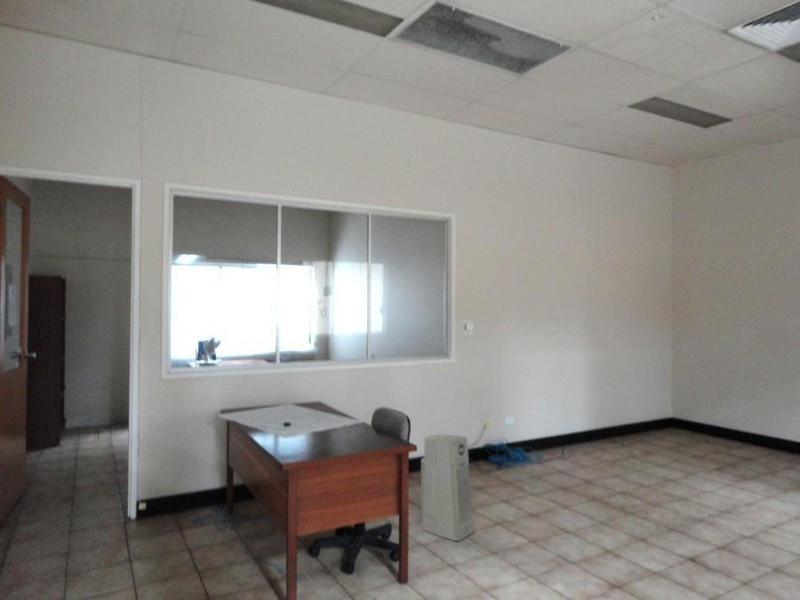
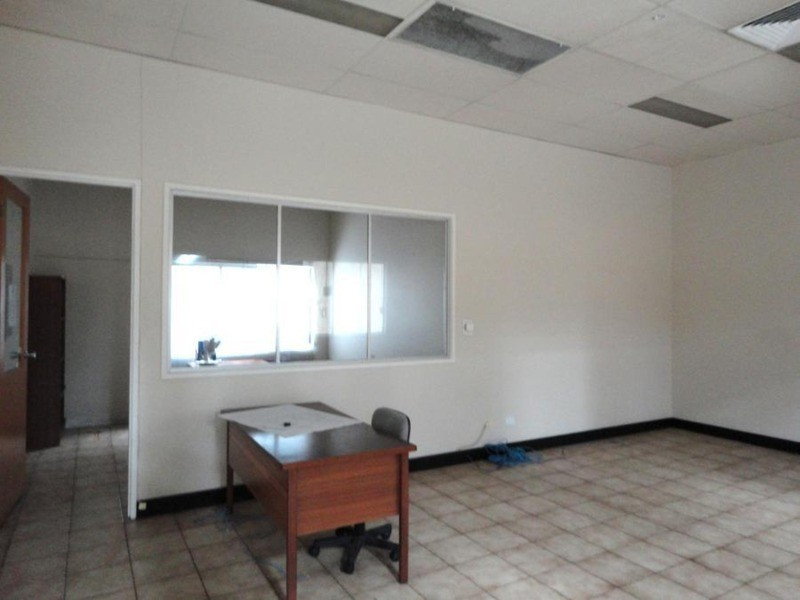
- air purifier [420,434,474,542]
